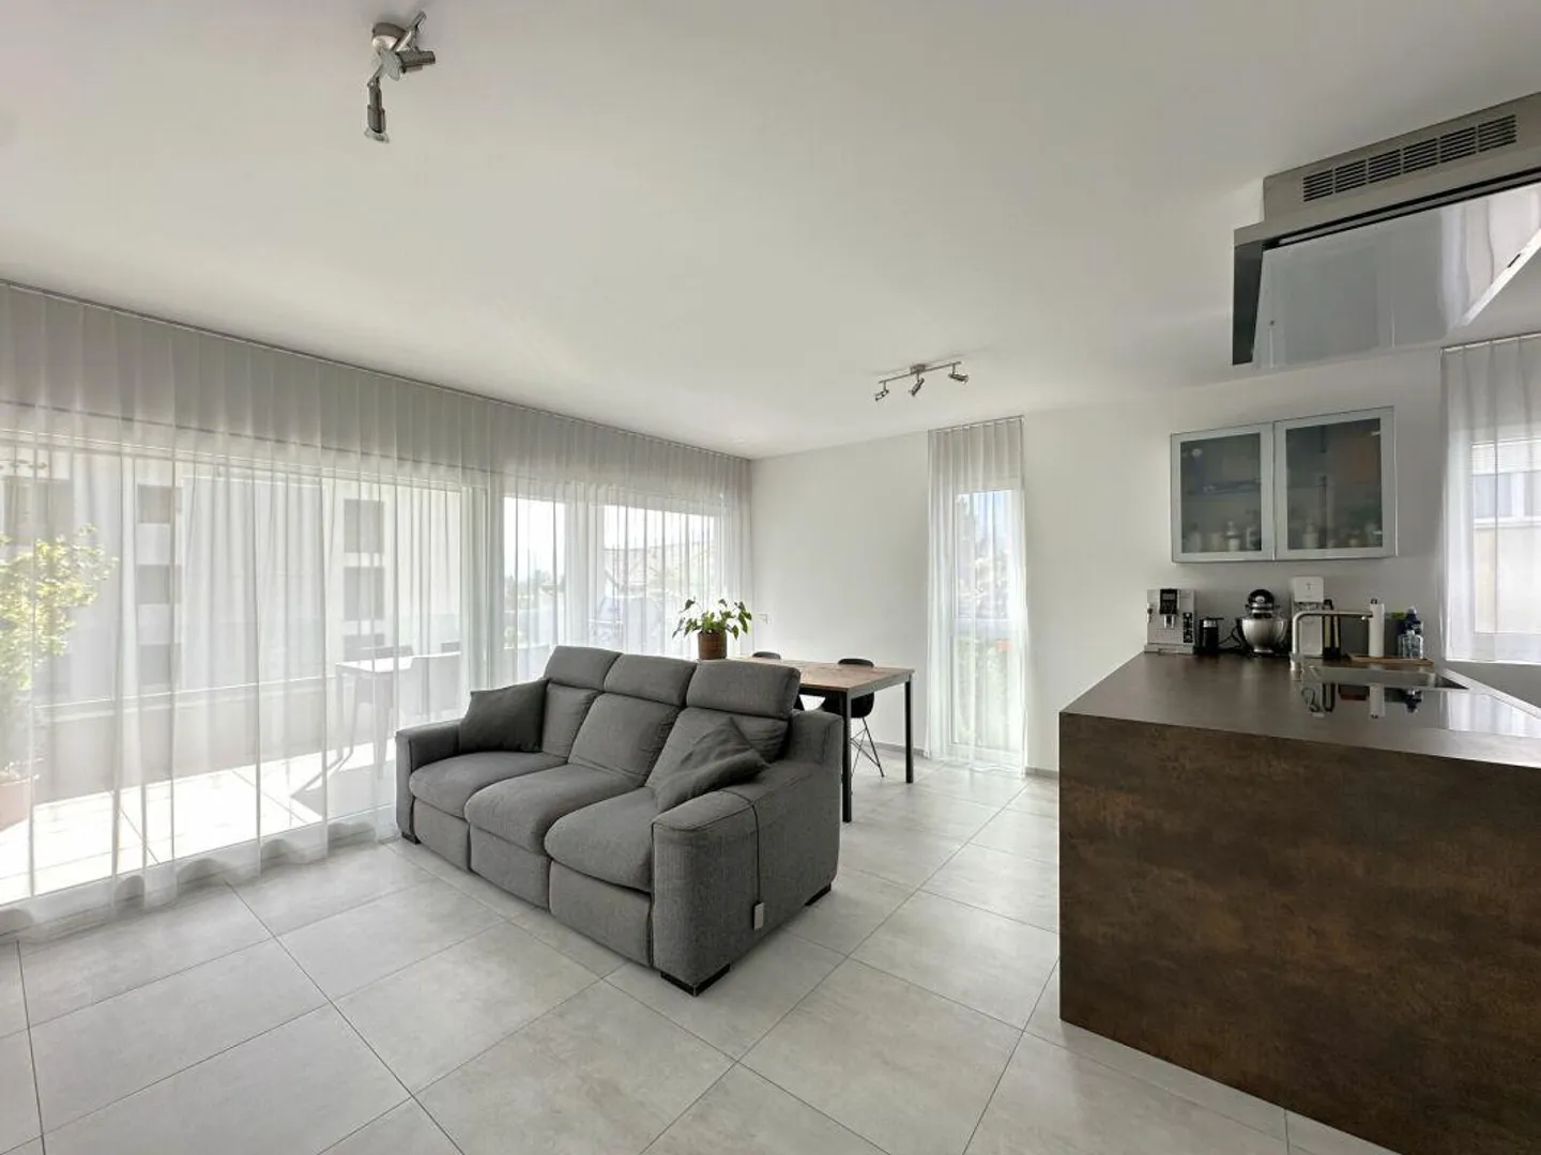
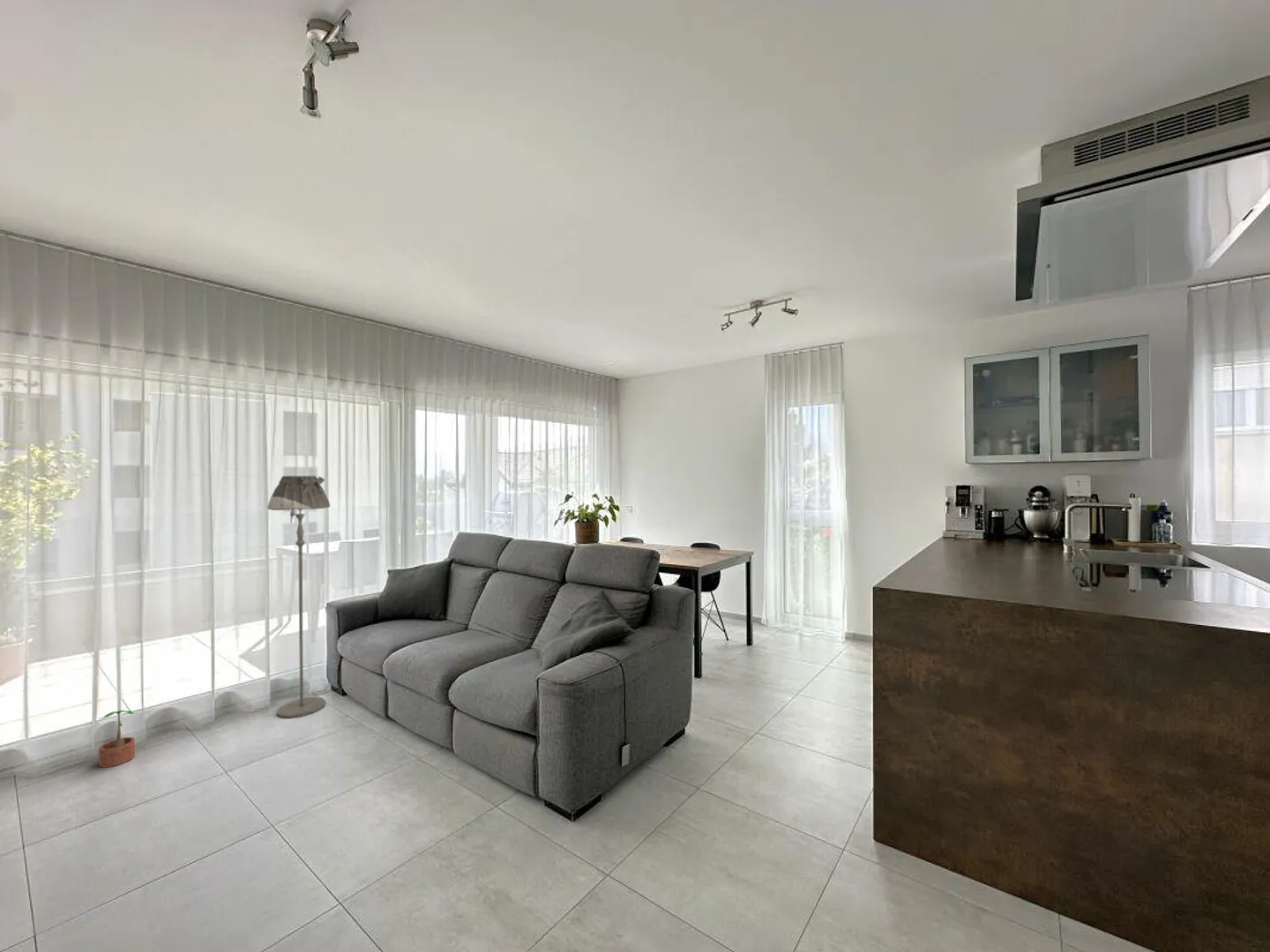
+ potted plant [98,710,138,769]
+ floor lamp [266,474,331,719]
